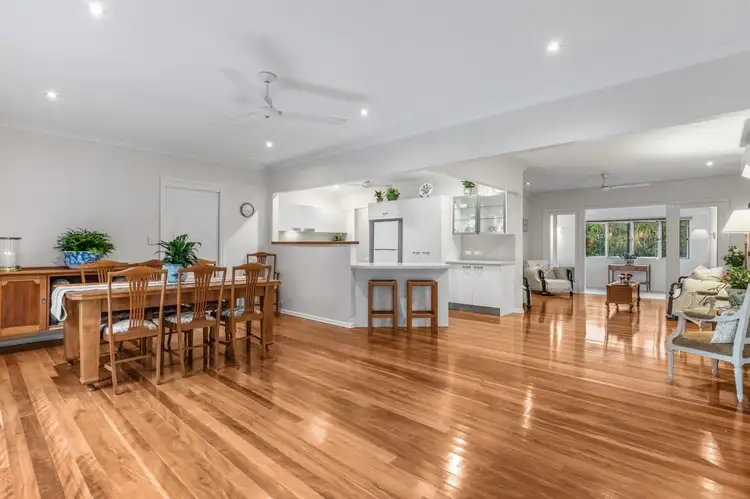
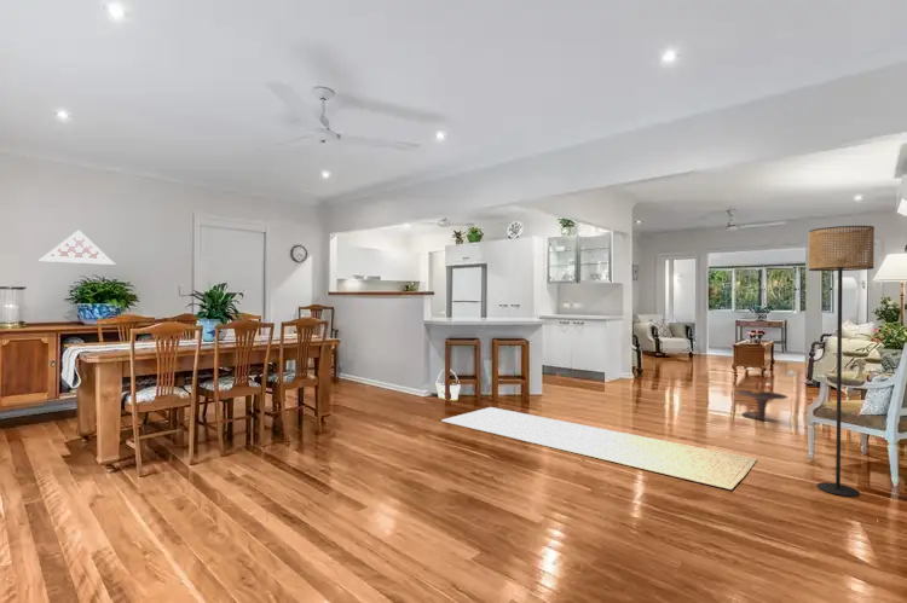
+ basket [435,369,461,401]
+ rug [440,406,758,491]
+ side table [735,366,808,422]
+ floor lamp [808,225,876,498]
+ display case [36,228,116,266]
